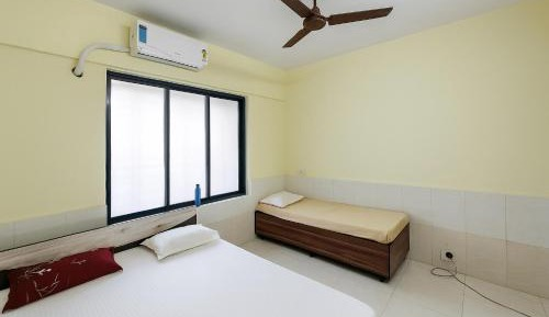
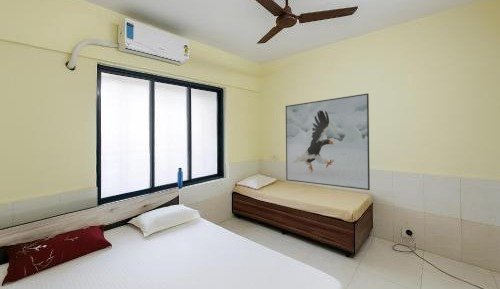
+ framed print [285,92,371,191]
